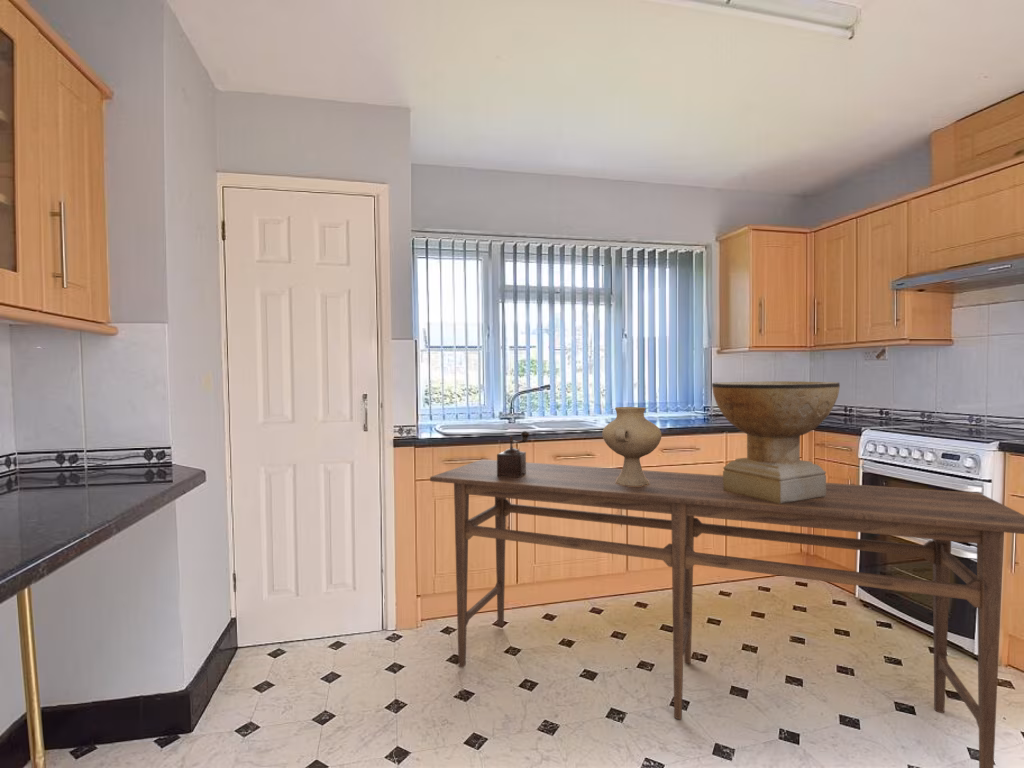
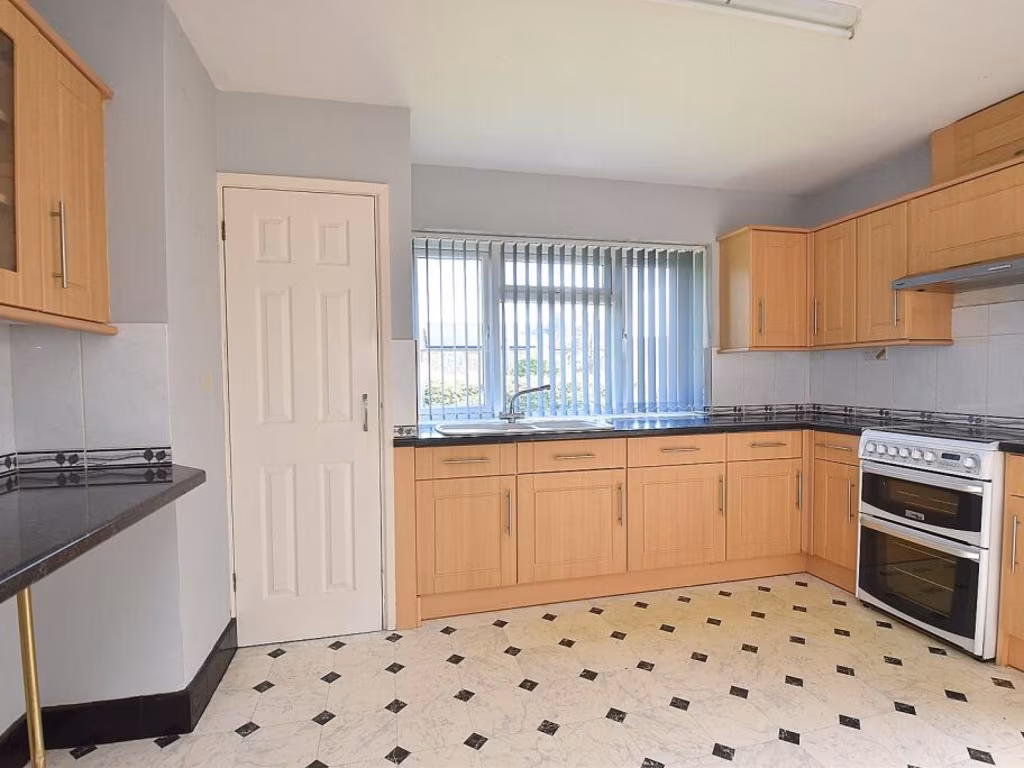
- vase [601,406,662,486]
- decorative bowl [711,380,841,504]
- dining table [429,458,1024,768]
- pepper mill [496,430,531,477]
